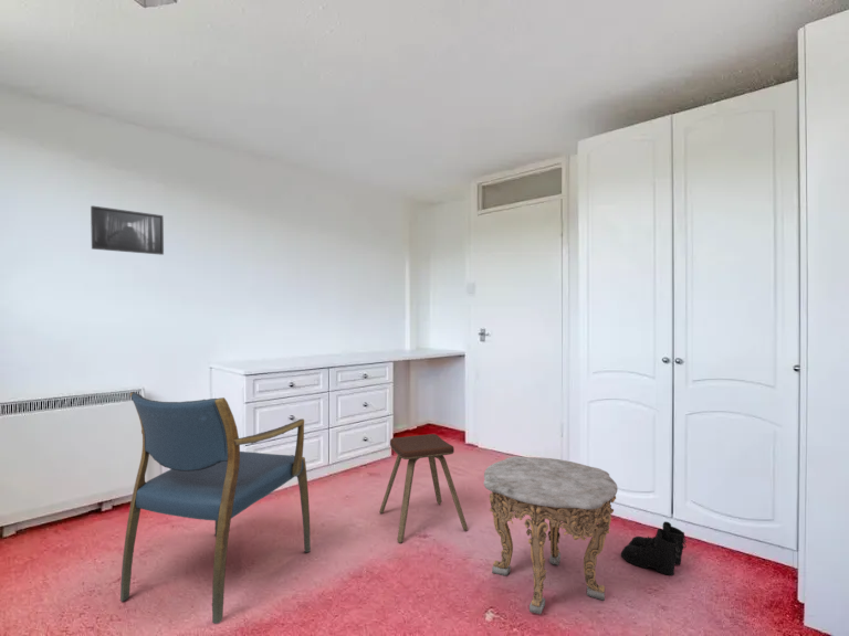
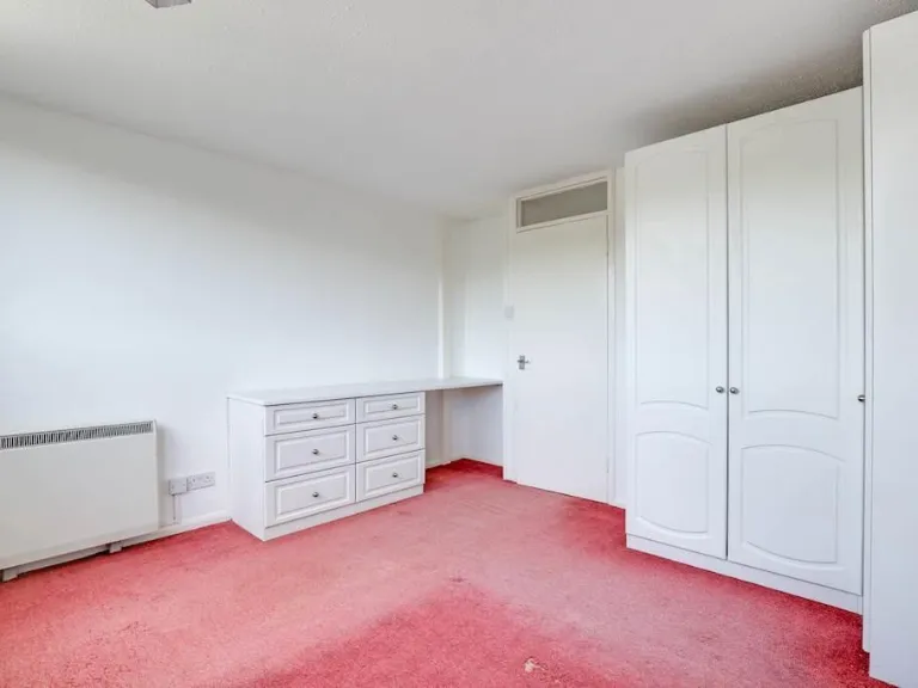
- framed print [90,204,165,256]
- music stool [378,433,469,544]
- boots [620,520,688,576]
- side table [483,455,619,615]
- armchair [119,391,312,625]
